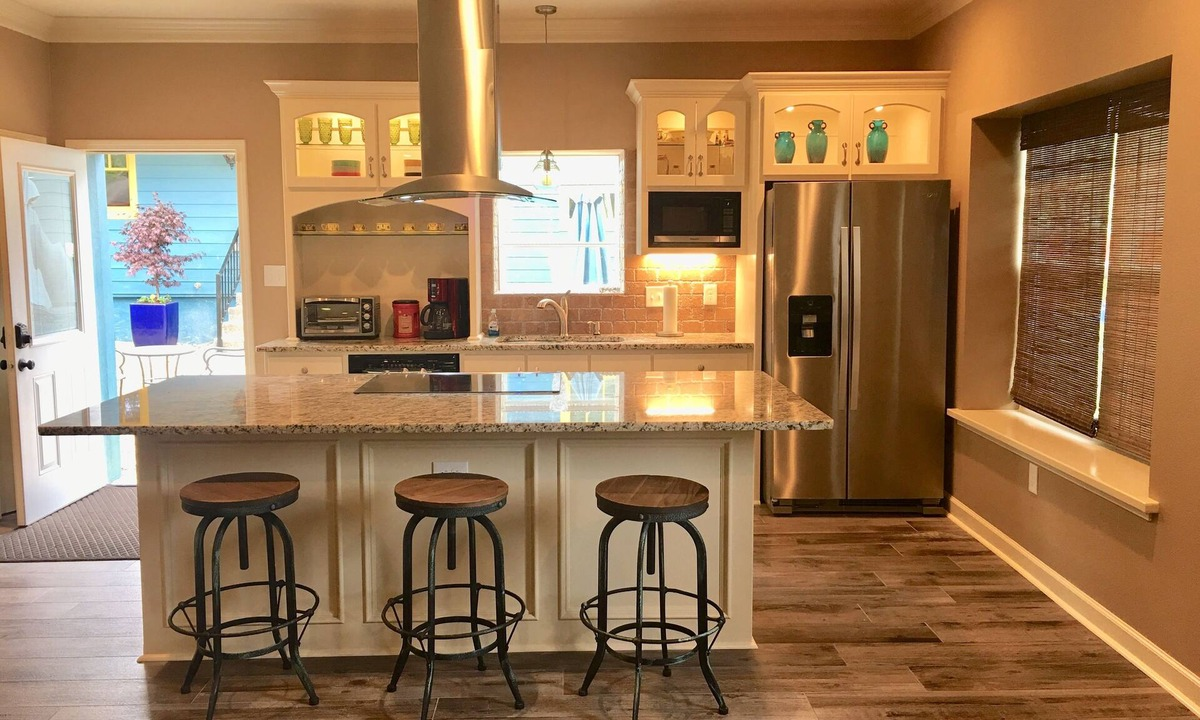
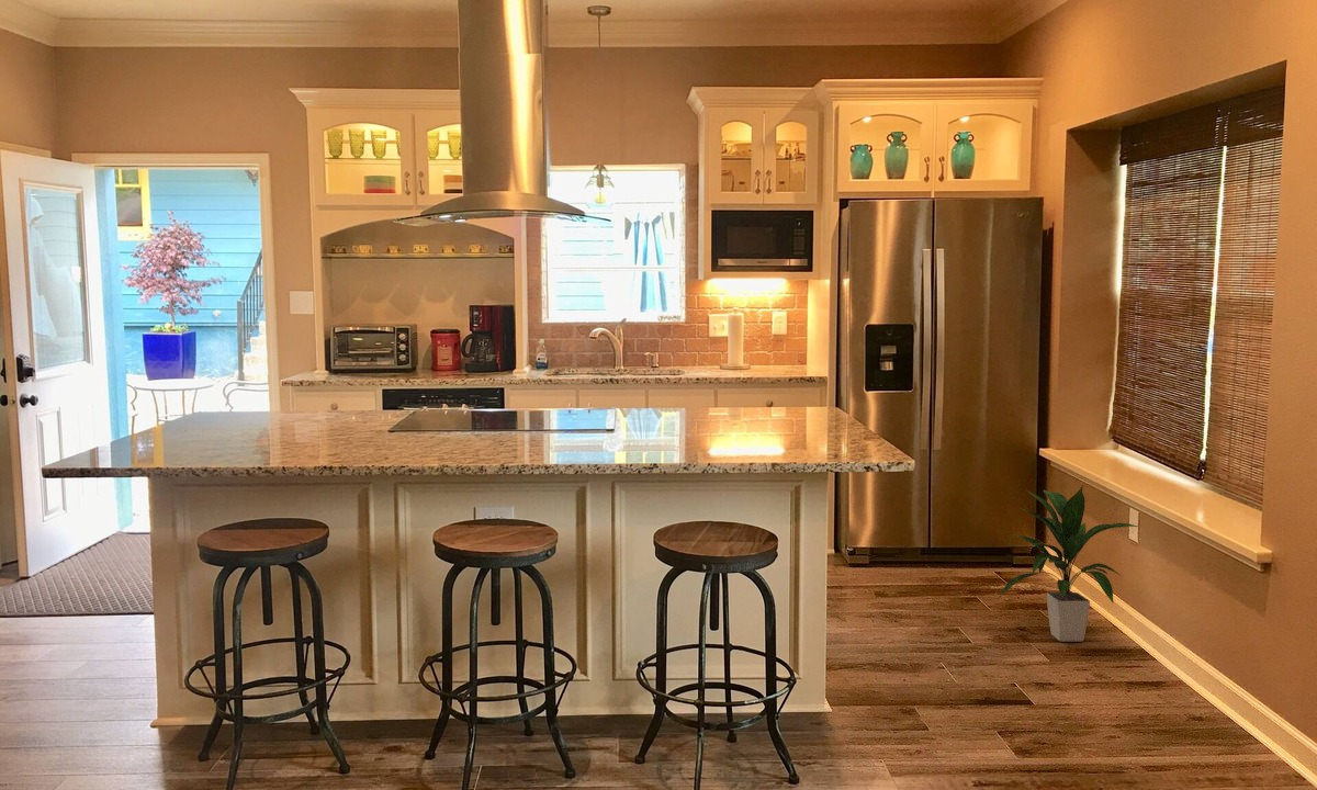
+ indoor plant [995,484,1140,643]
